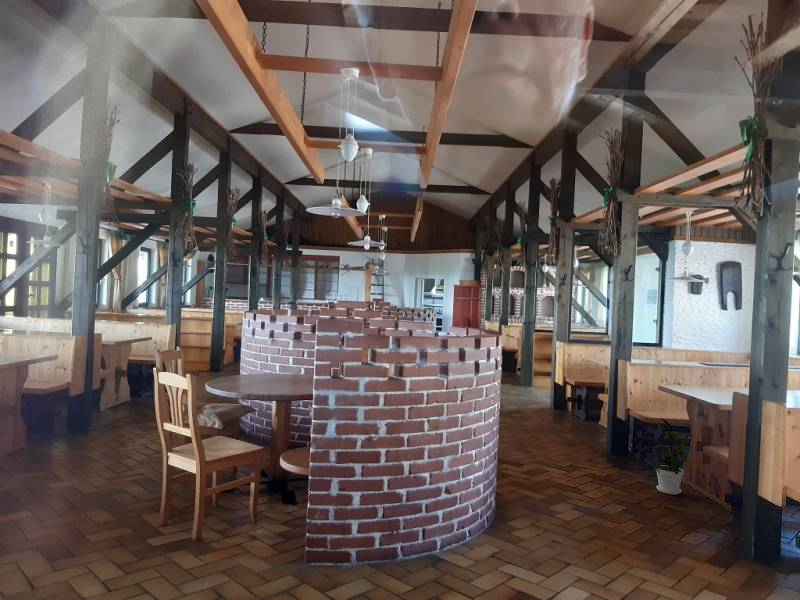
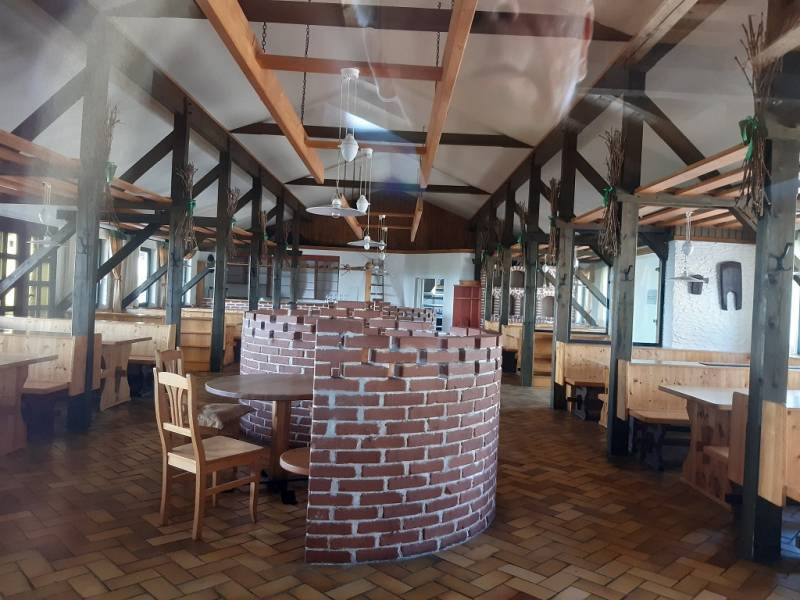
- house plant [629,417,697,496]
